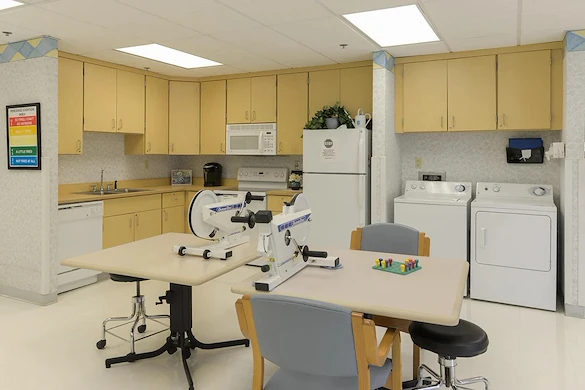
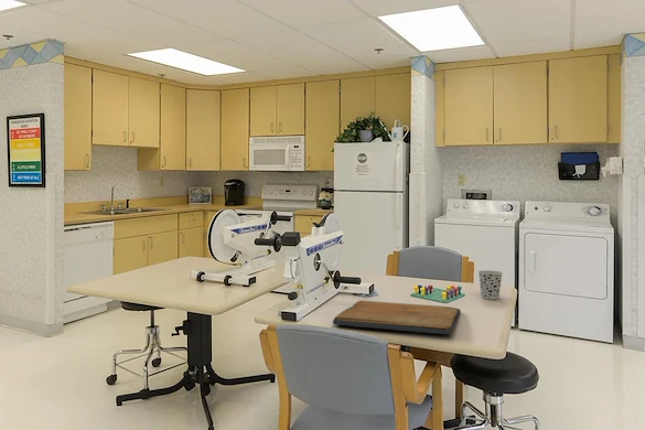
+ cup [477,269,504,301]
+ religious icon [332,300,462,335]
